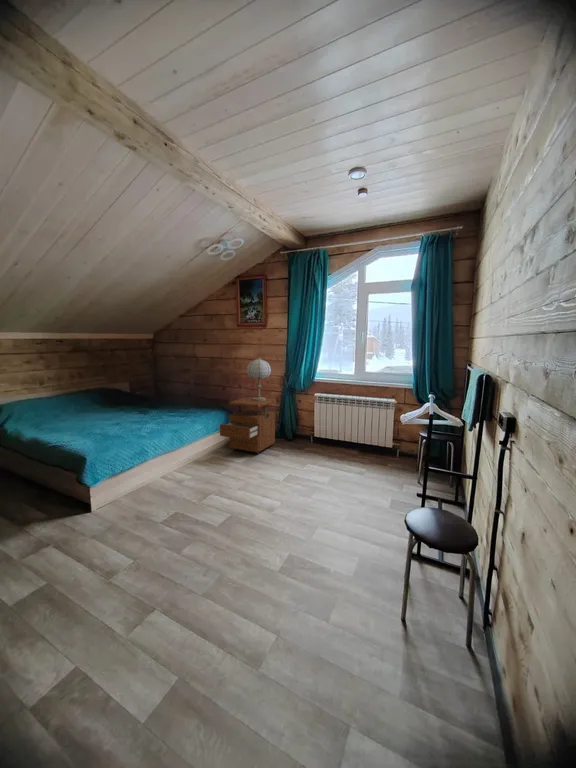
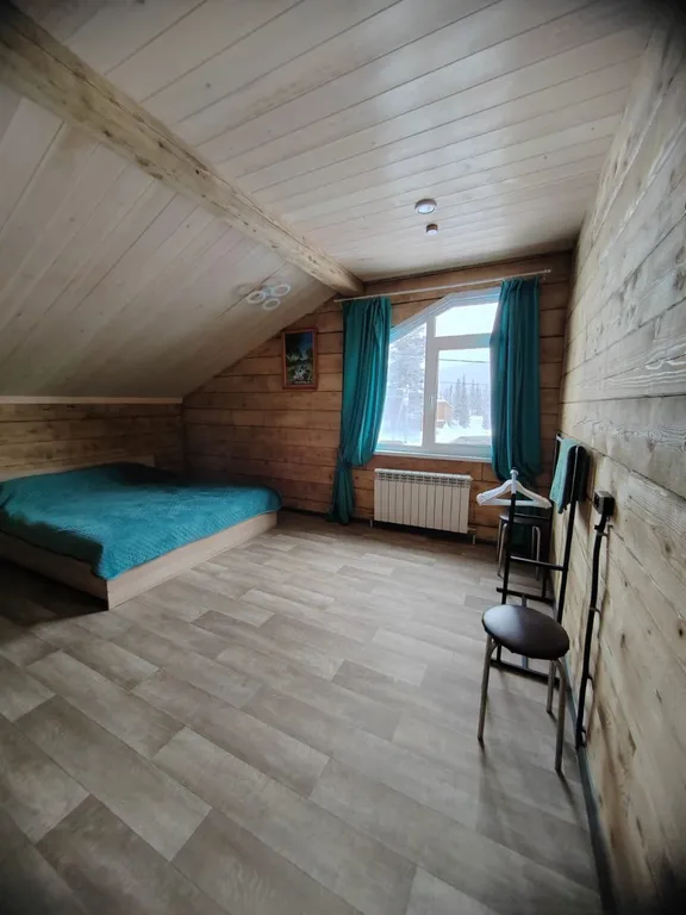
- table lamp [246,356,272,401]
- nightstand [219,396,277,455]
